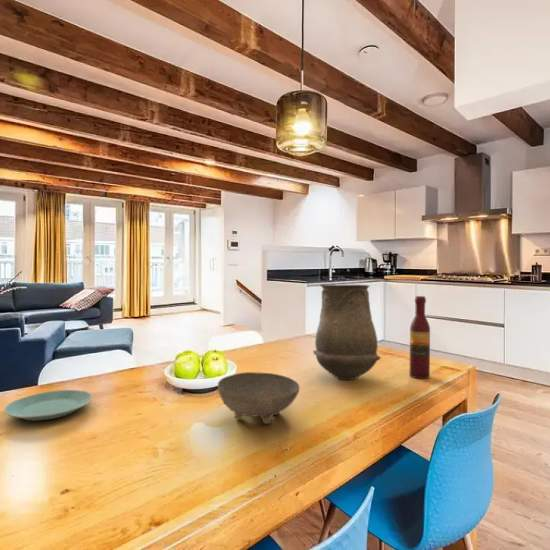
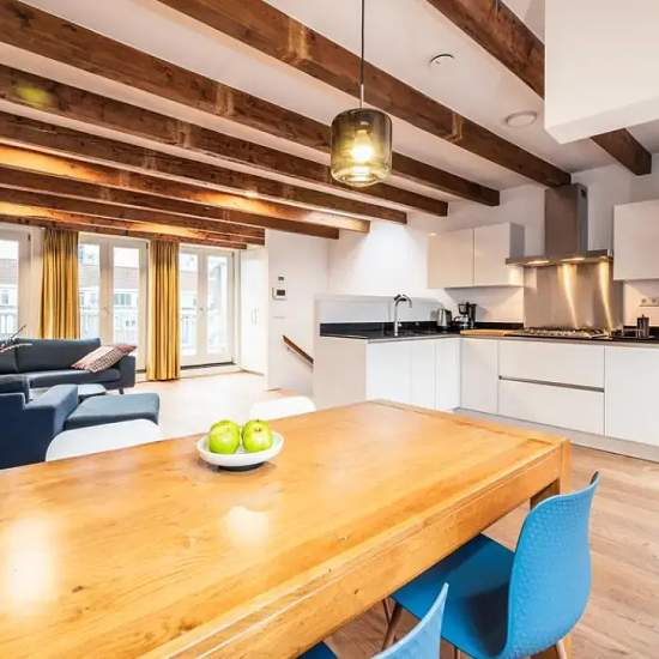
- plate [3,389,93,421]
- vase [312,283,382,381]
- bowl [217,371,301,425]
- wine bottle [409,295,431,380]
